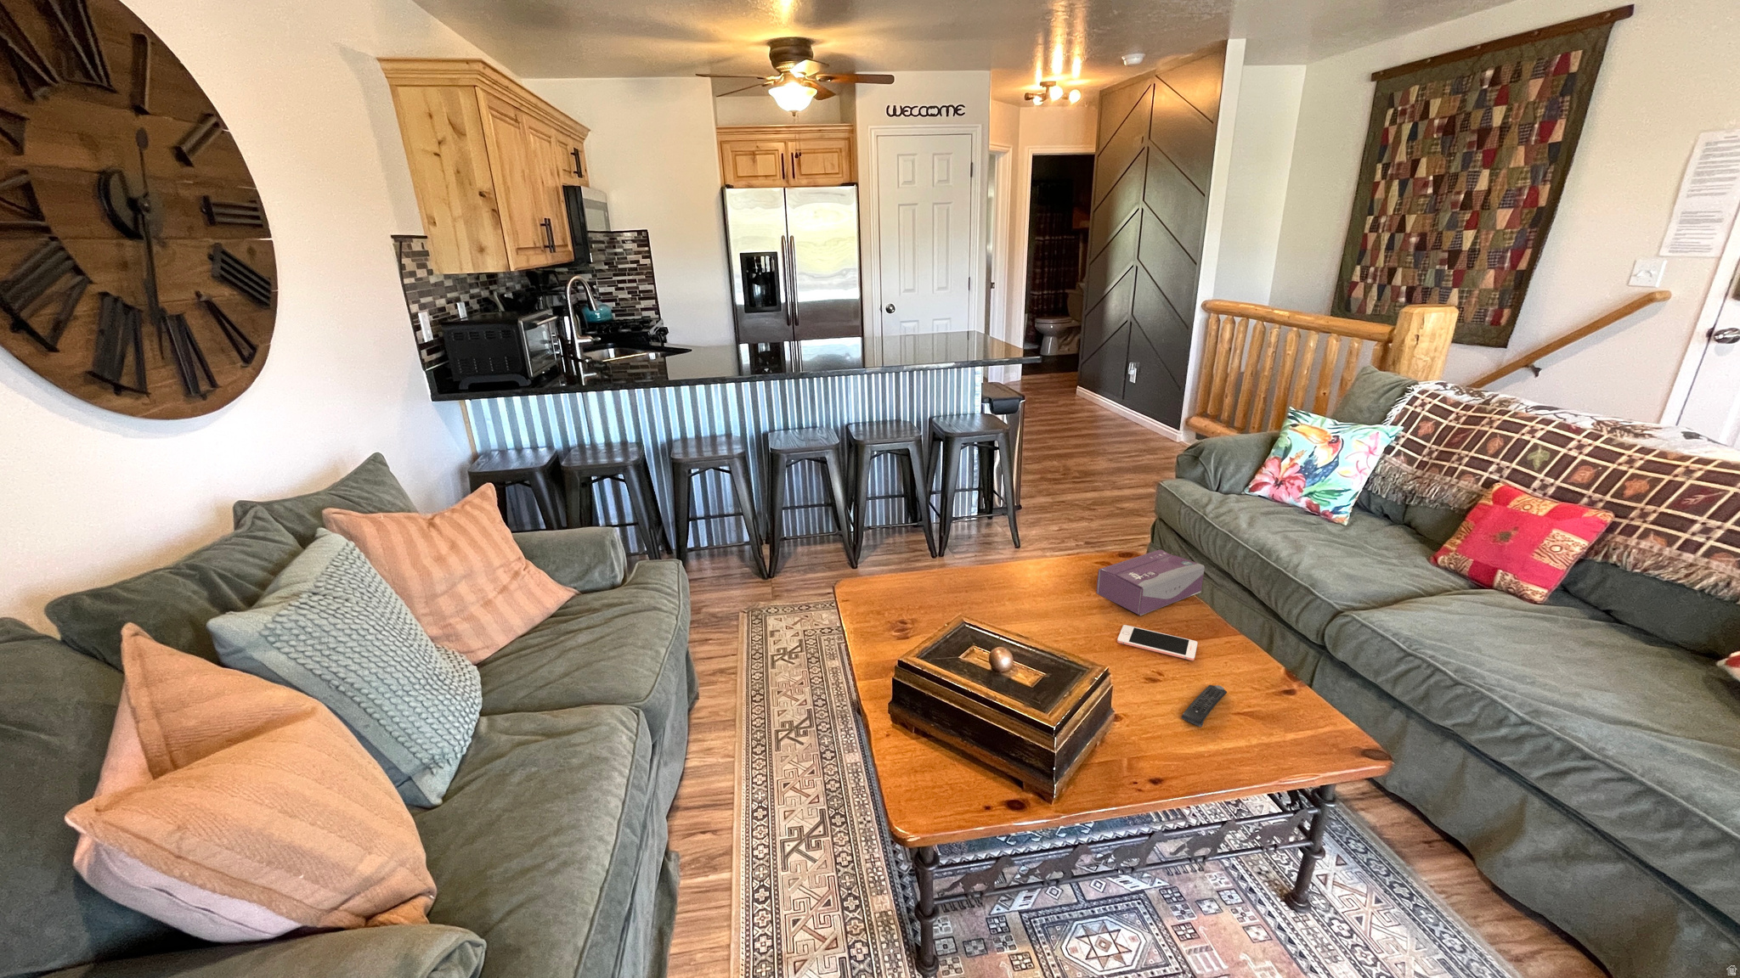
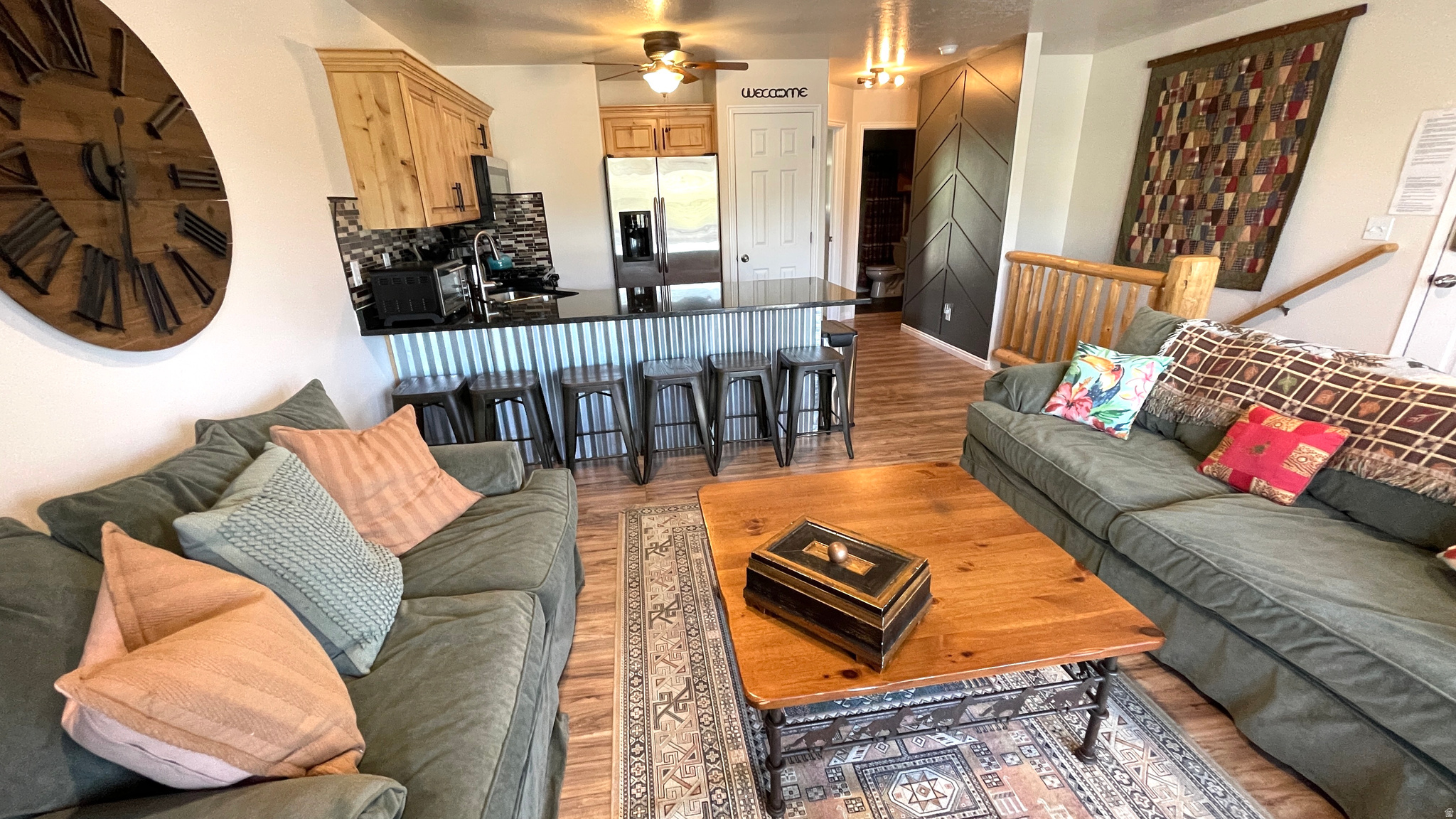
- tissue box [1096,549,1206,616]
- cell phone [1116,625,1199,662]
- remote control [1181,684,1227,727]
